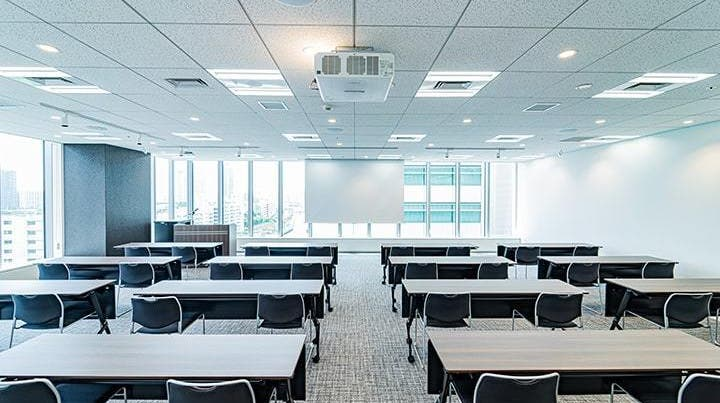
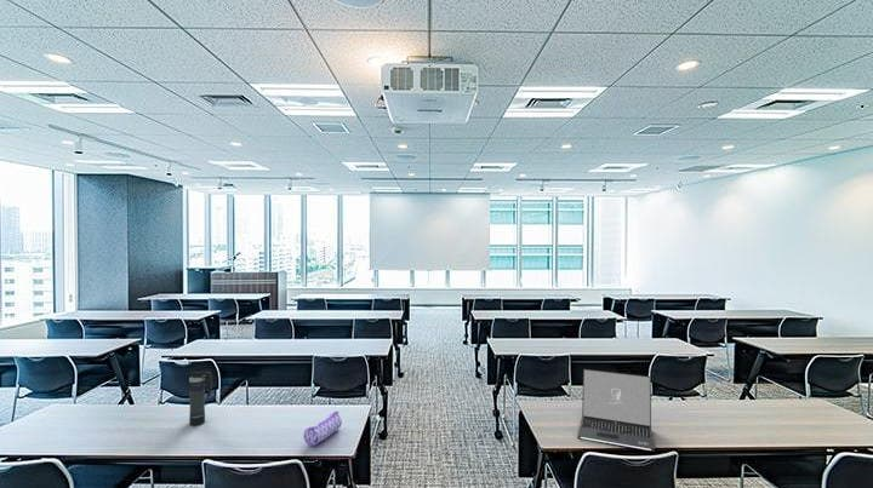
+ laptop [577,368,656,453]
+ pencil case [303,409,343,447]
+ smoke grenade [188,371,213,426]
